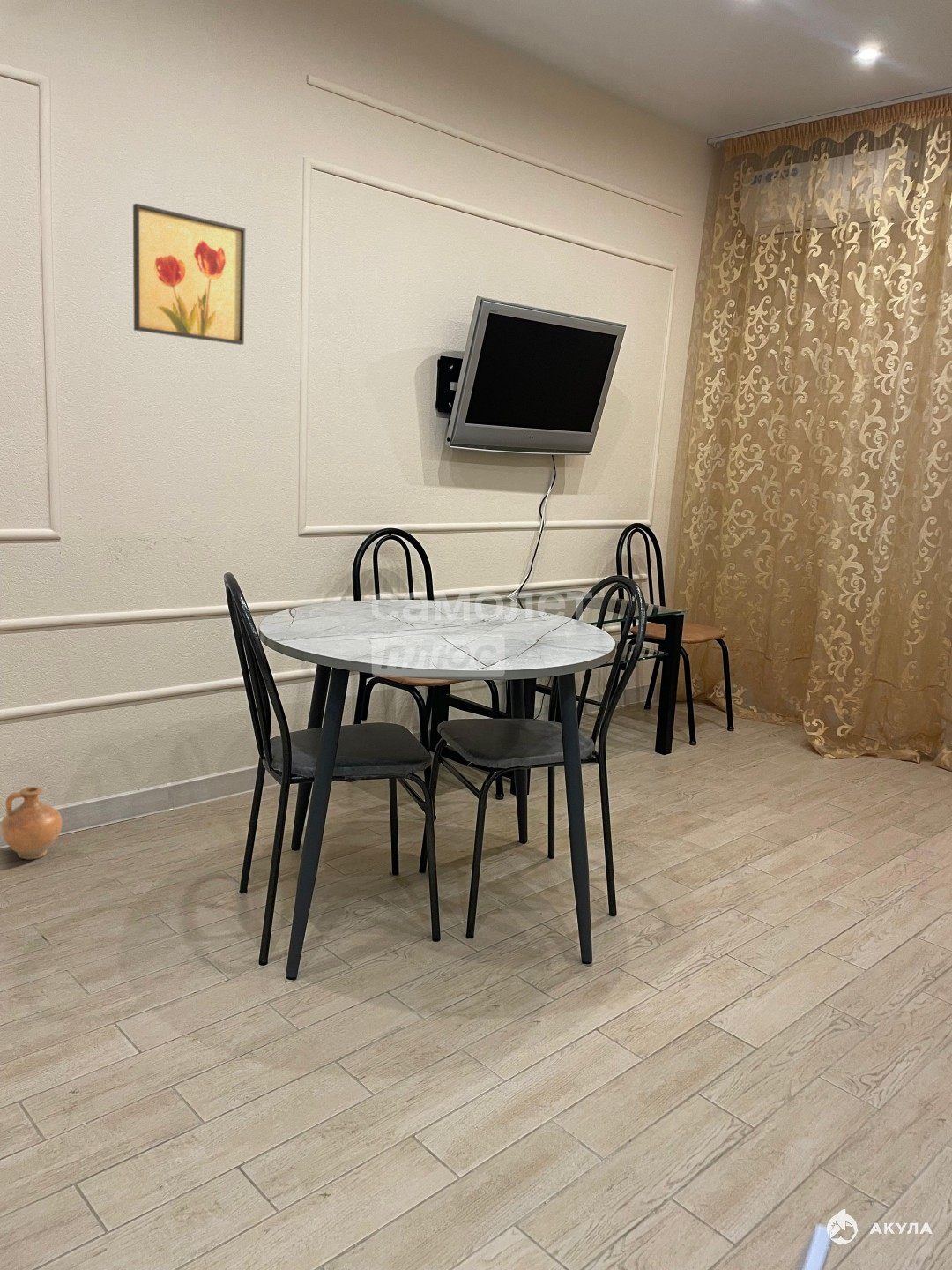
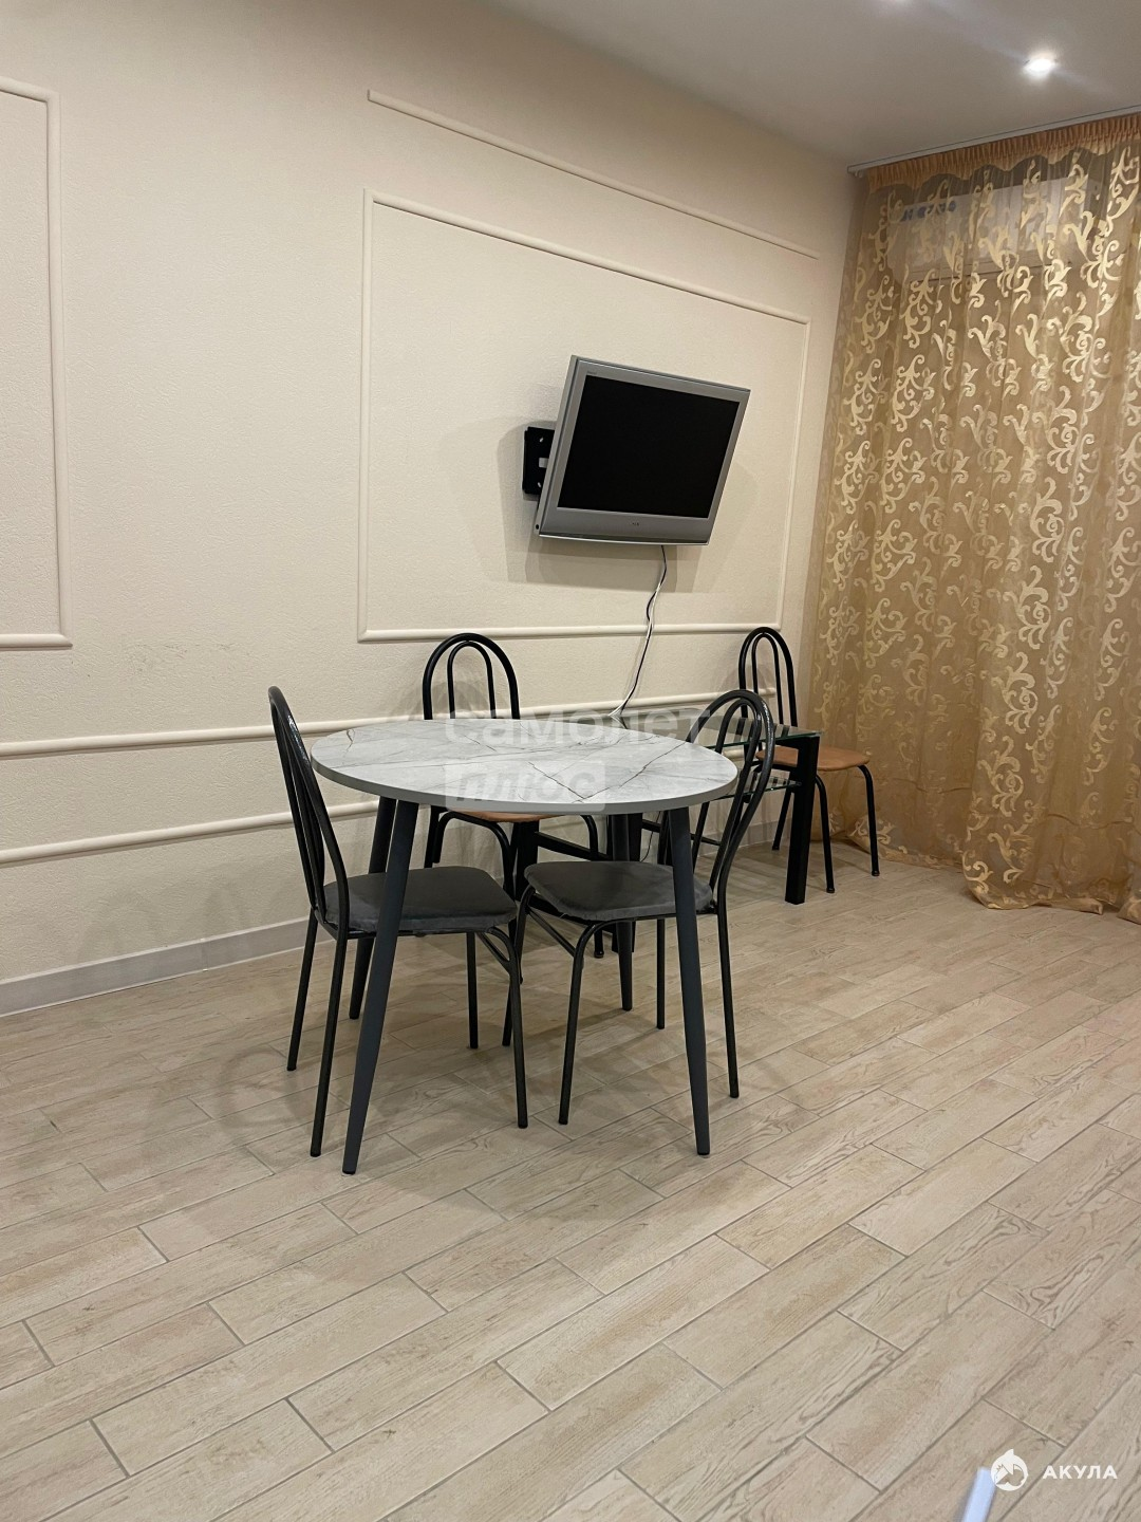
- ceramic jug [0,786,63,860]
- wall art [132,203,247,346]
